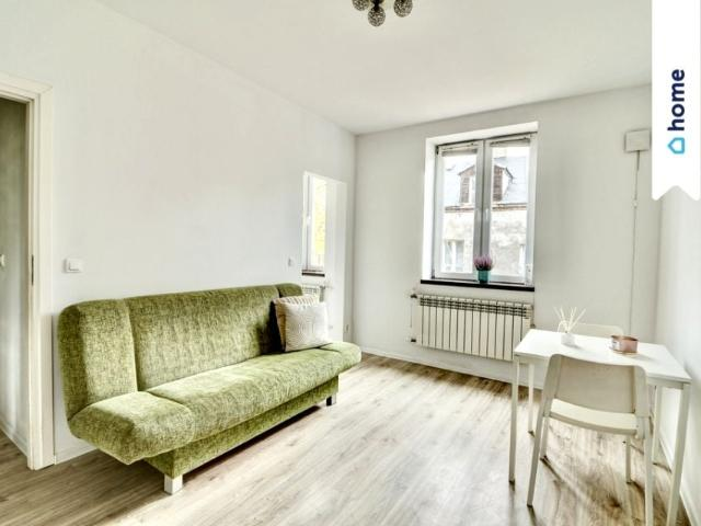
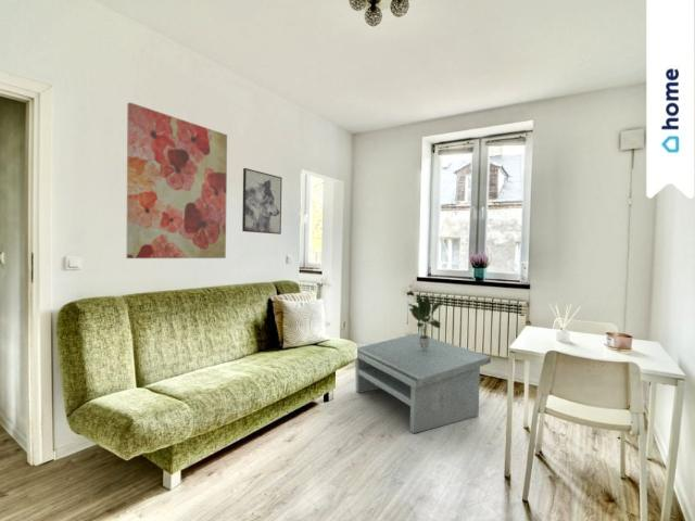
+ wall art [241,167,283,236]
+ potted plant [407,294,445,348]
+ coffee table [354,332,492,434]
+ wall art [126,101,228,259]
